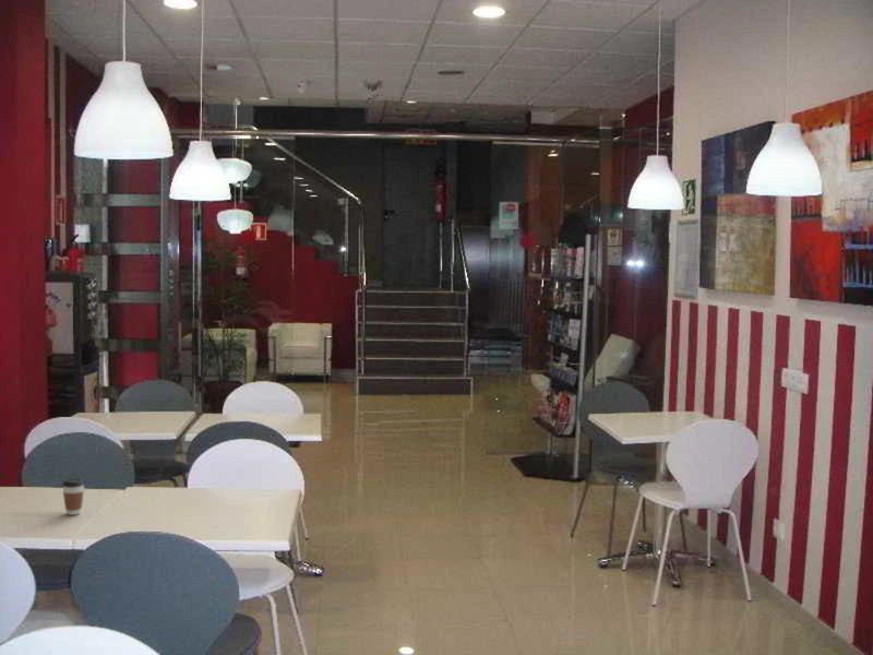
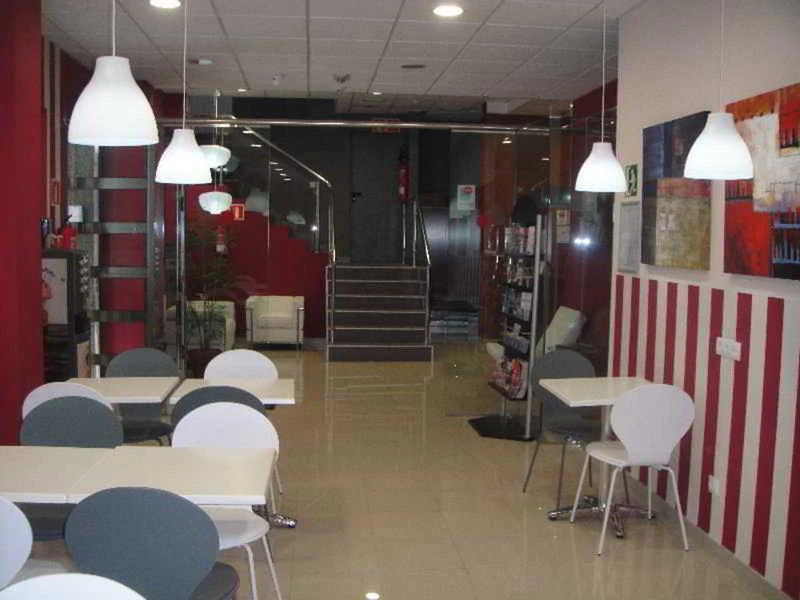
- coffee cup [61,478,85,516]
